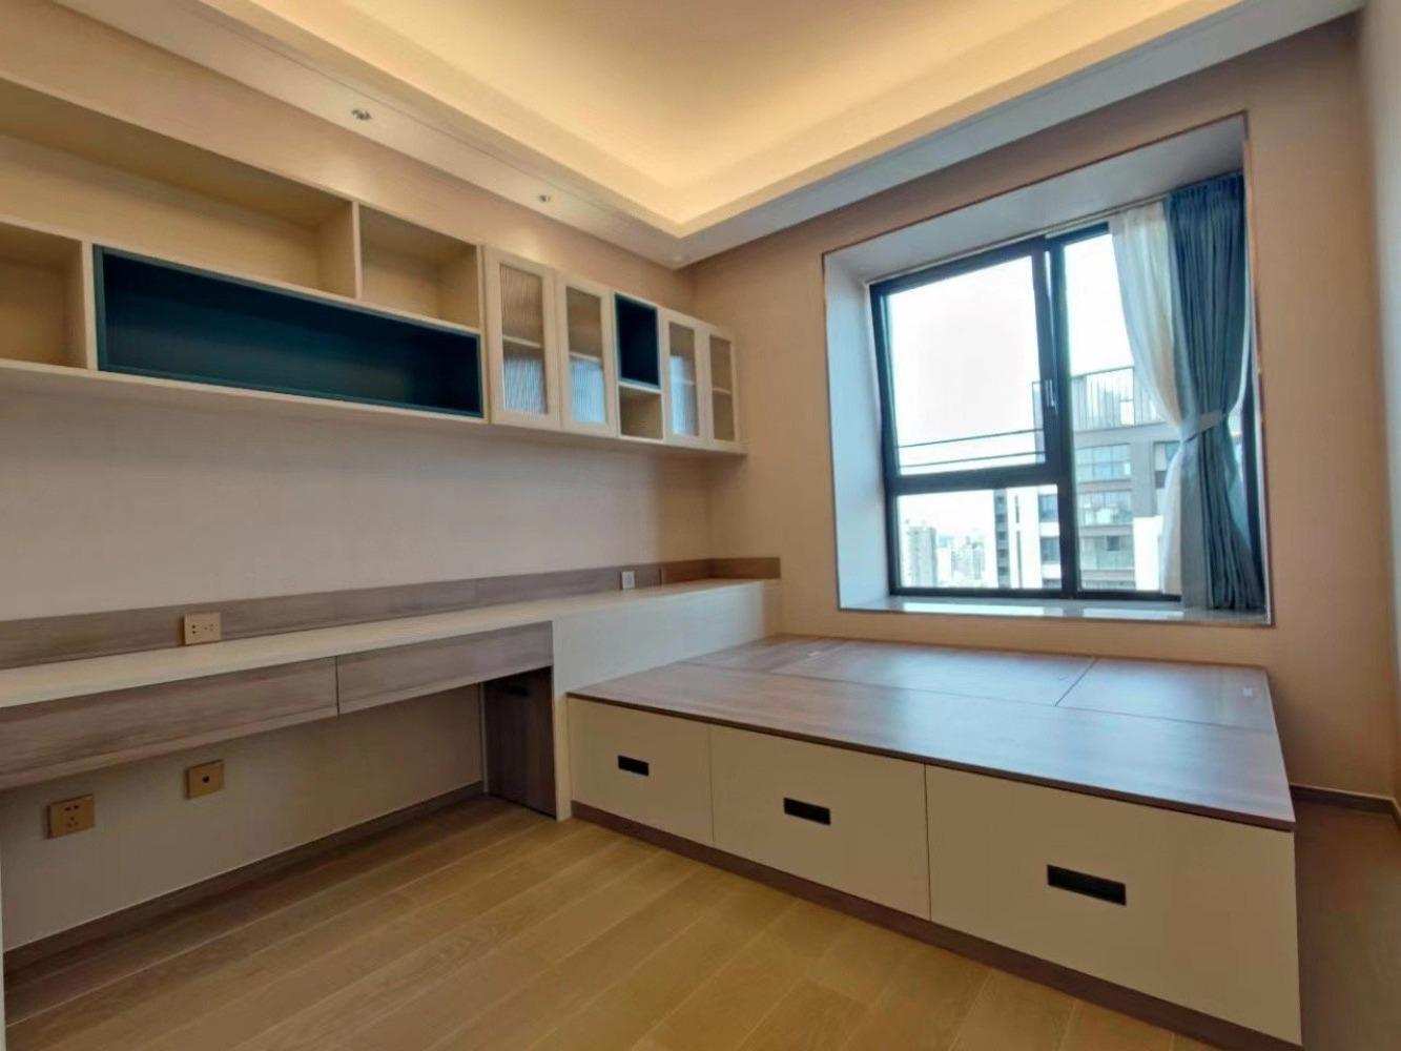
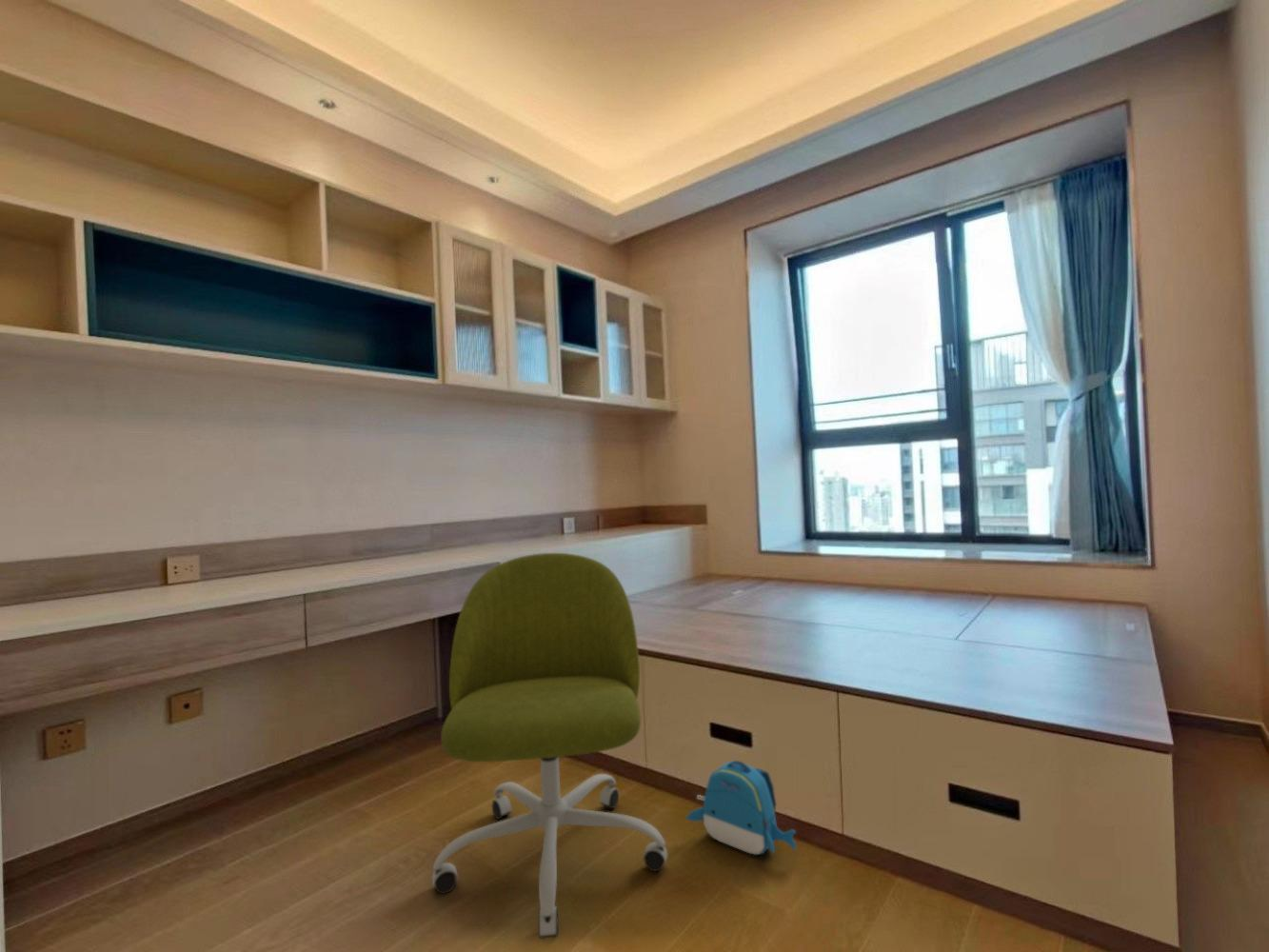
+ backpack [685,760,797,856]
+ office chair [431,552,668,940]
